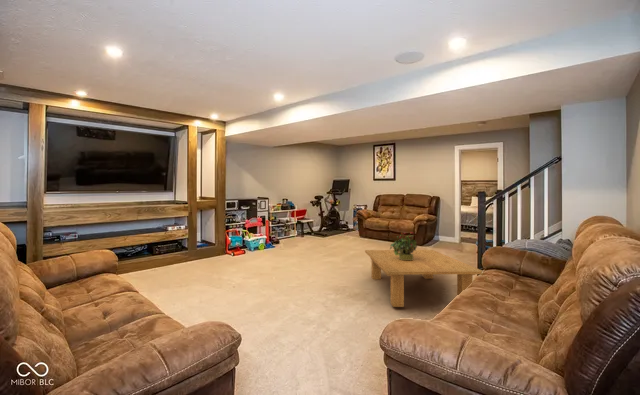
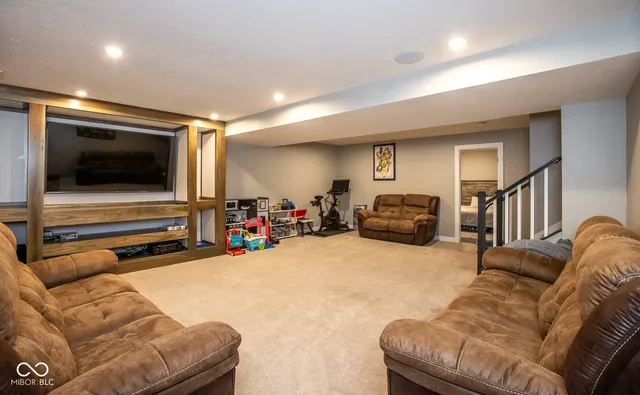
- potted plant [388,231,418,260]
- coffee table [364,249,483,308]
